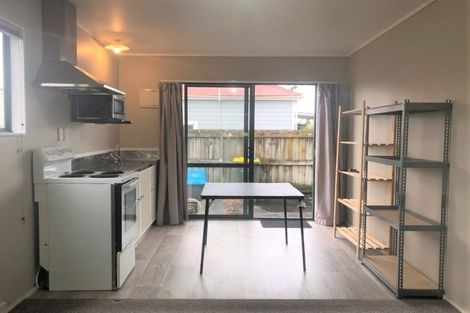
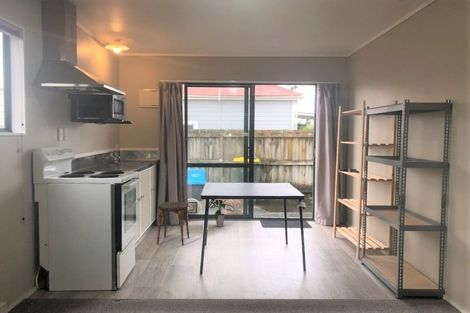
+ stool [156,201,190,246]
+ indoor plant [209,199,235,228]
